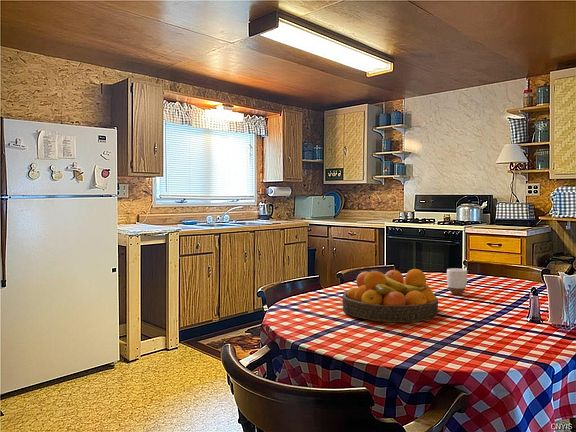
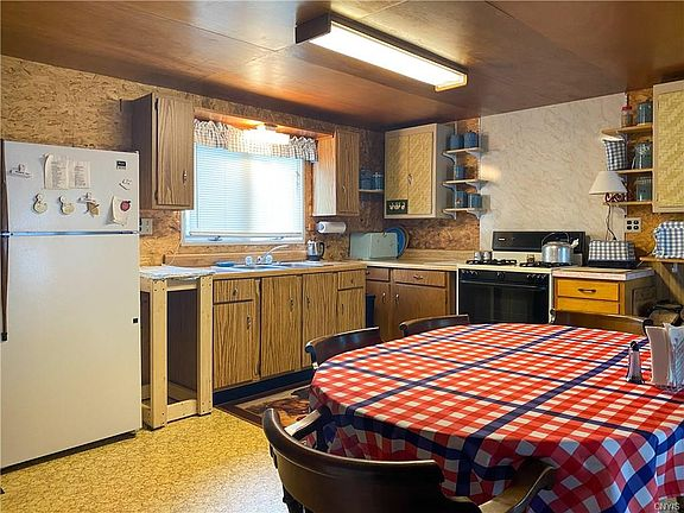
- fruit bowl [341,268,439,323]
- mug [446,267,468,296]
